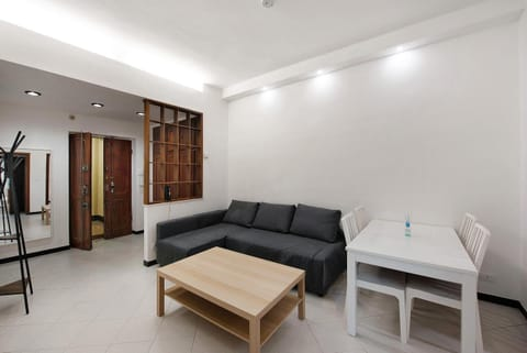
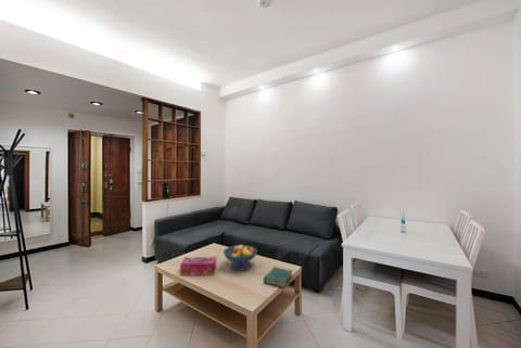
+ tissue box [179,256,217,276]
+ fruit bowl [223,244,258,272]
+ book [263,266,294,288]
